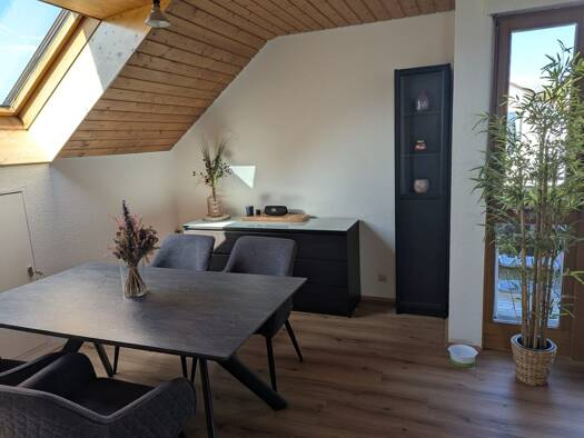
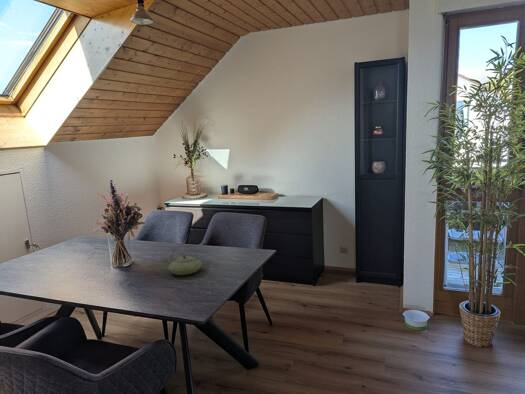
+ teapot [163,245,203,276]
